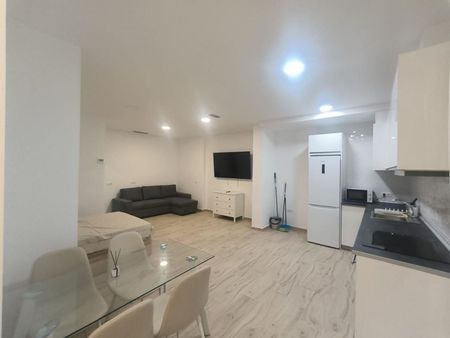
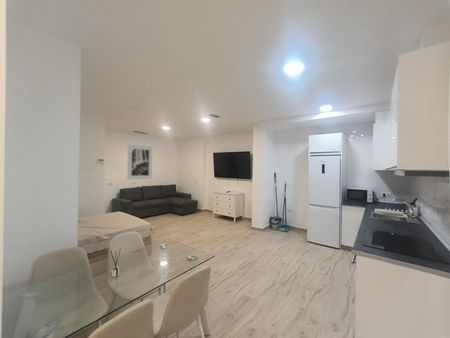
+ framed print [126,143,153,181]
